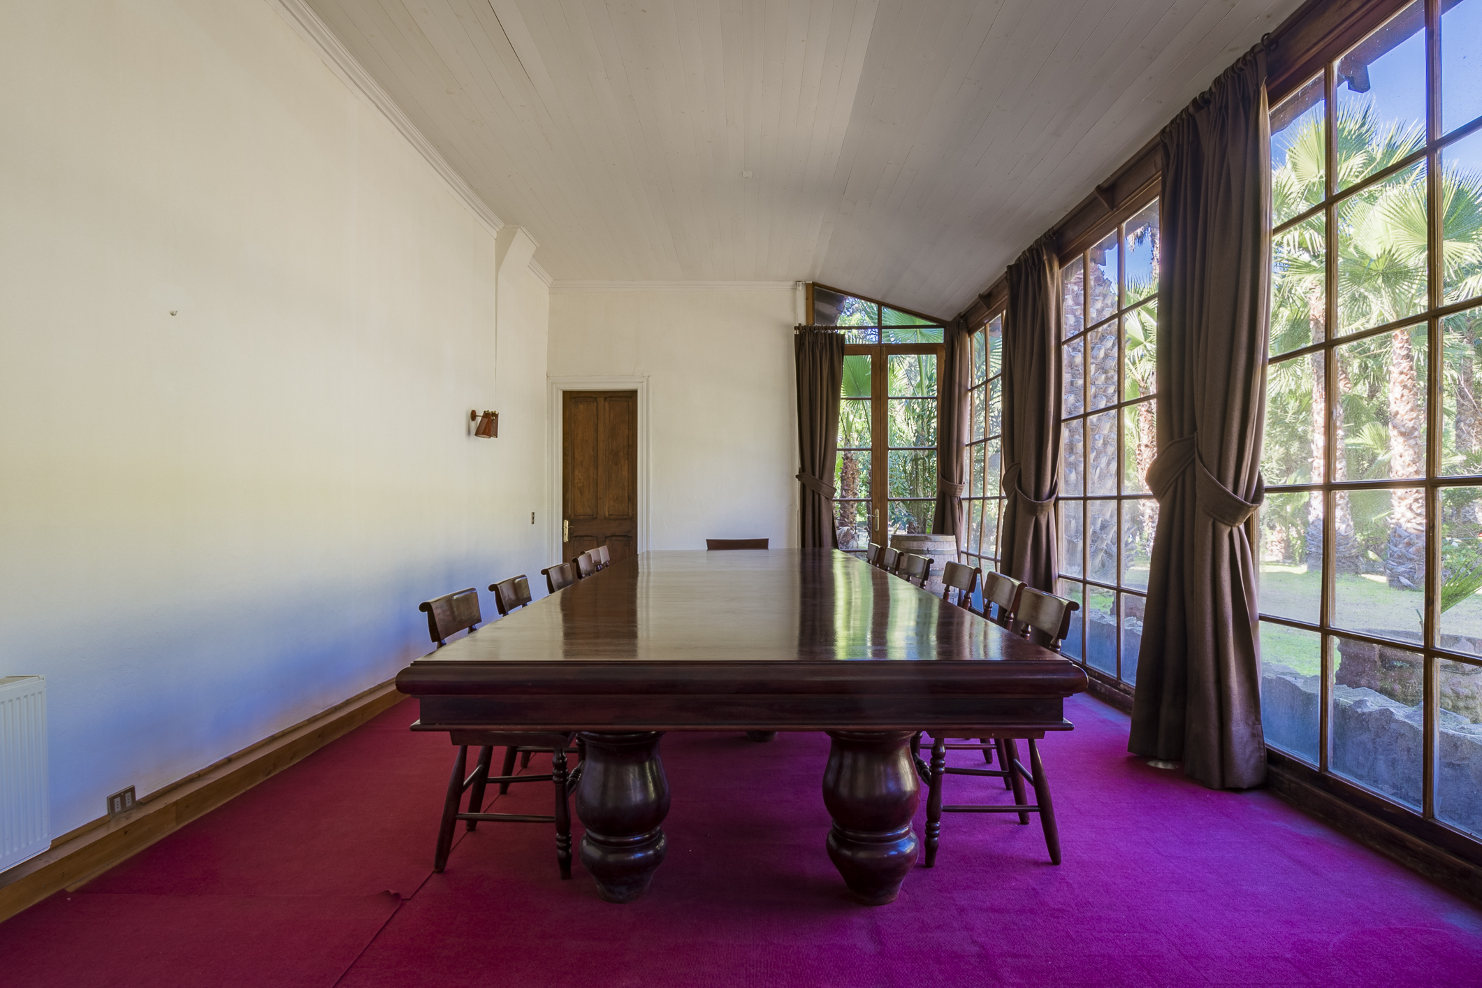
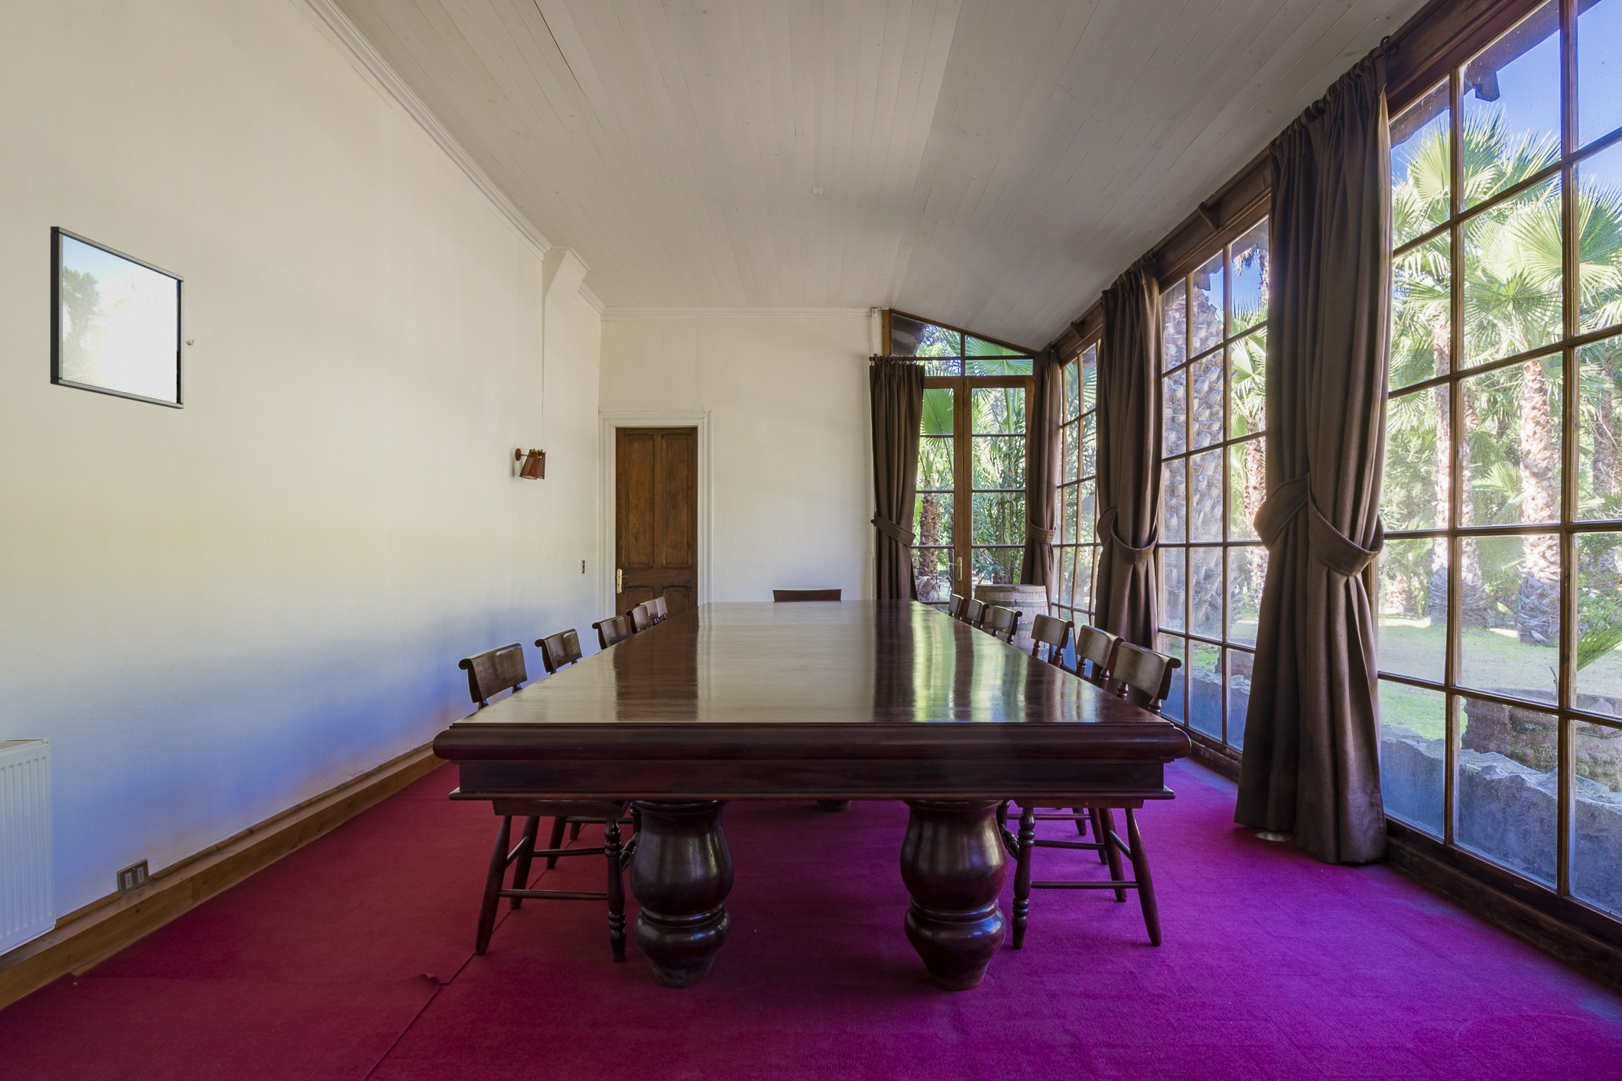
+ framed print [49,226,185,410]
